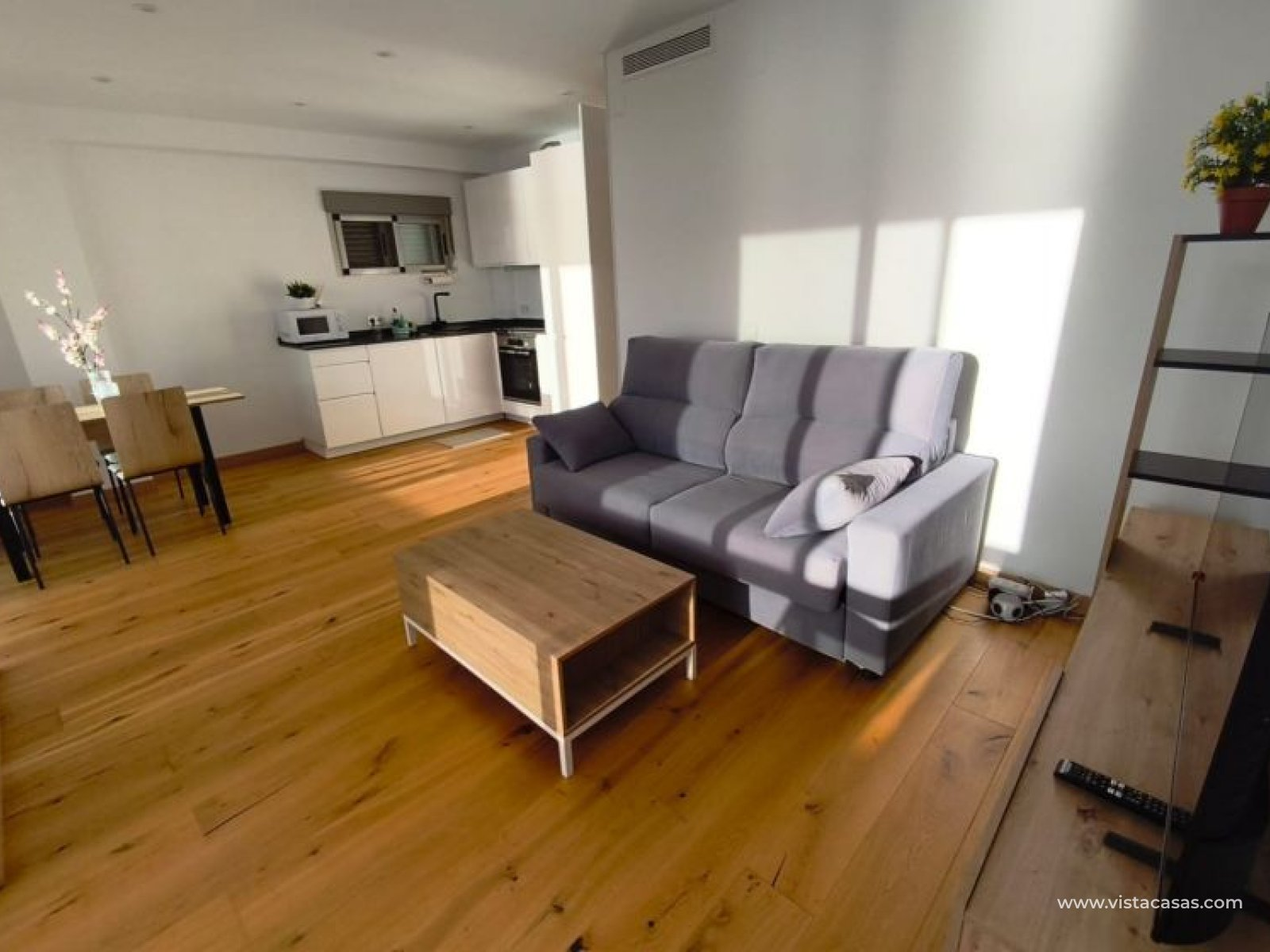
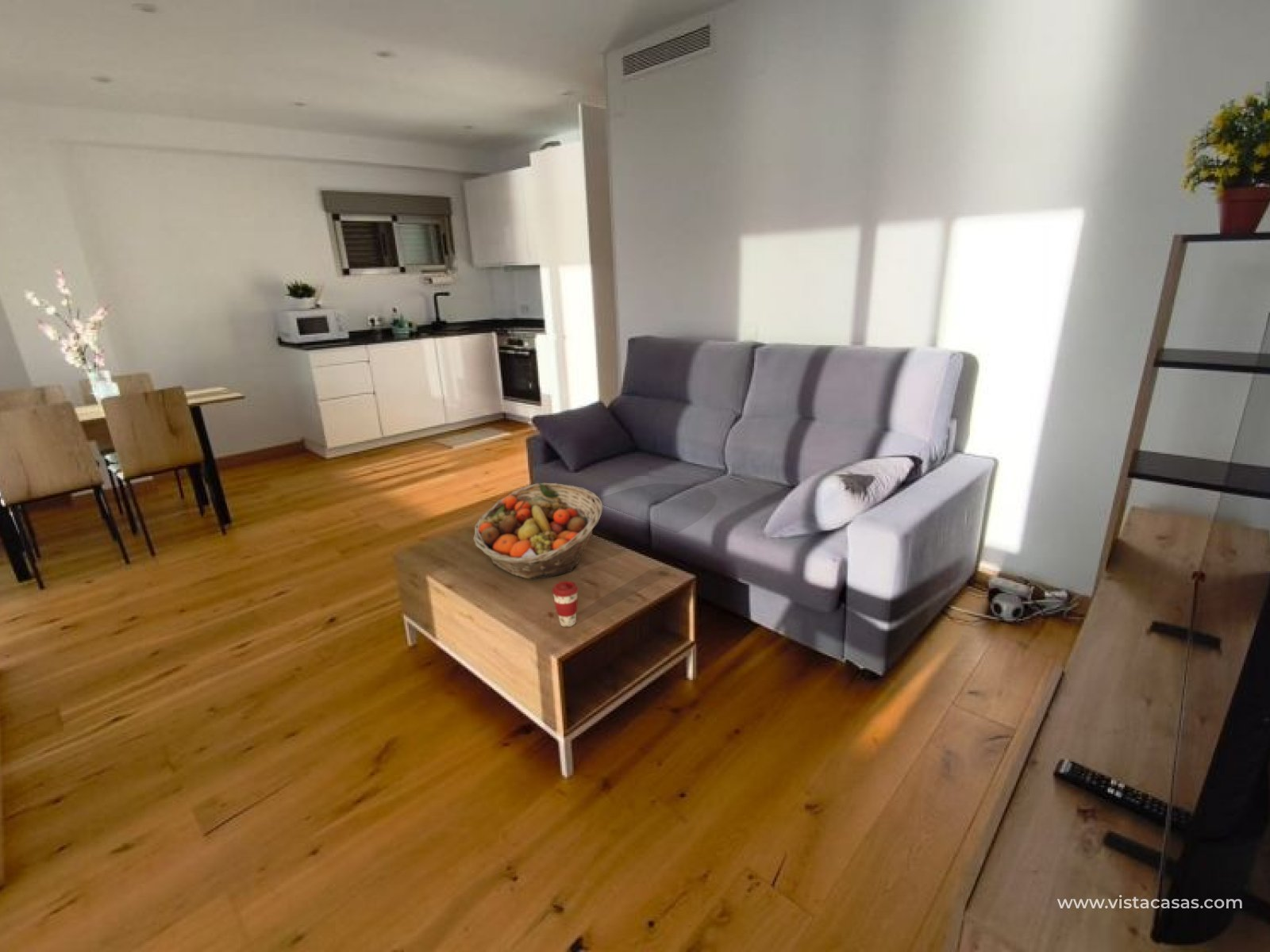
+ coffee cup [552,580,579,628]
+ fruit basket [472,482,603,580]
